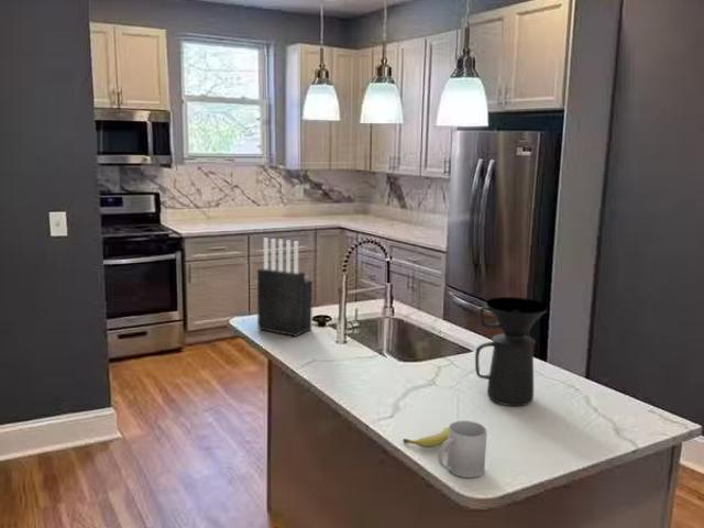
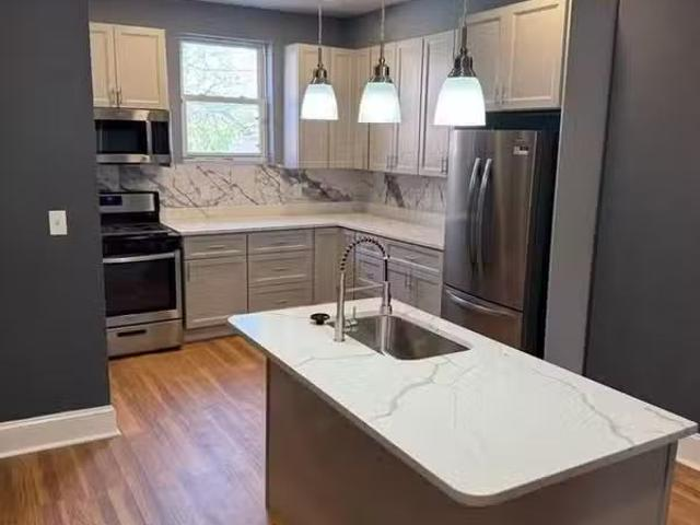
- coffee maker [474,296,549,407]
- knife block [256,237,314,338]
- mug [437,420,488,479]
- fruit [403,427,449,449]
